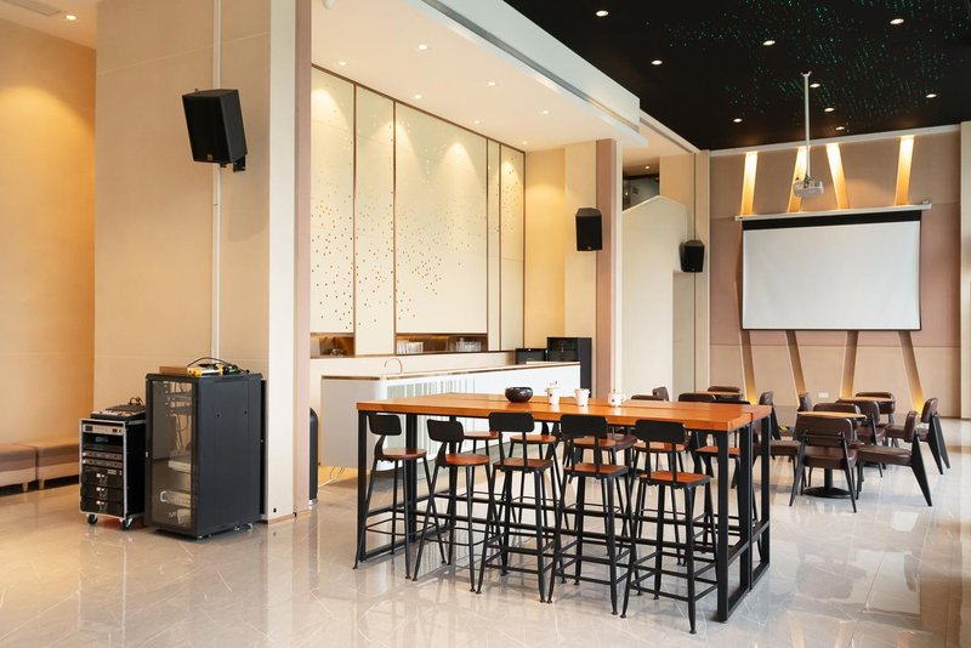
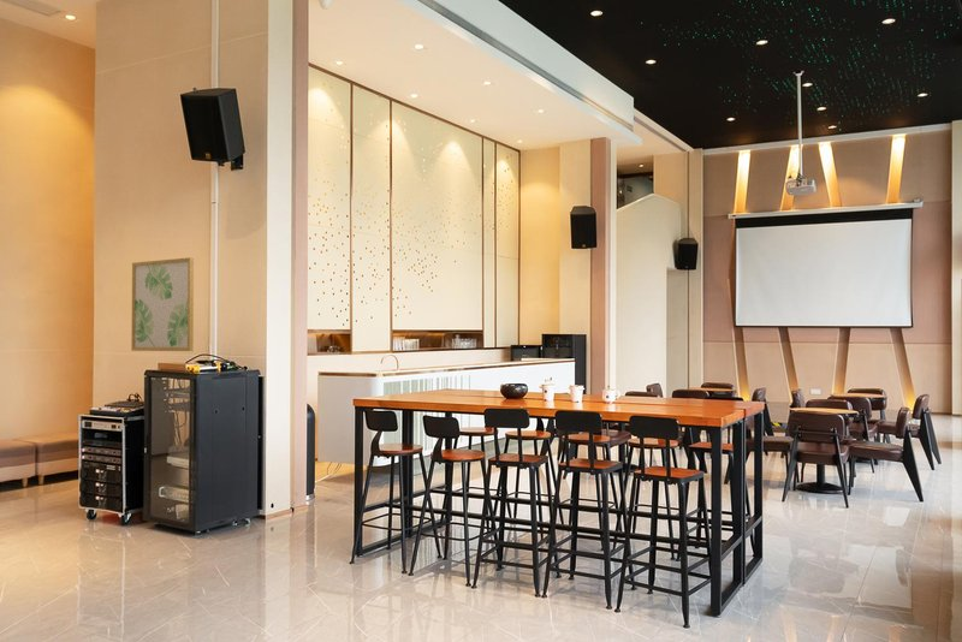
+ wall art [130,256,195,352]
